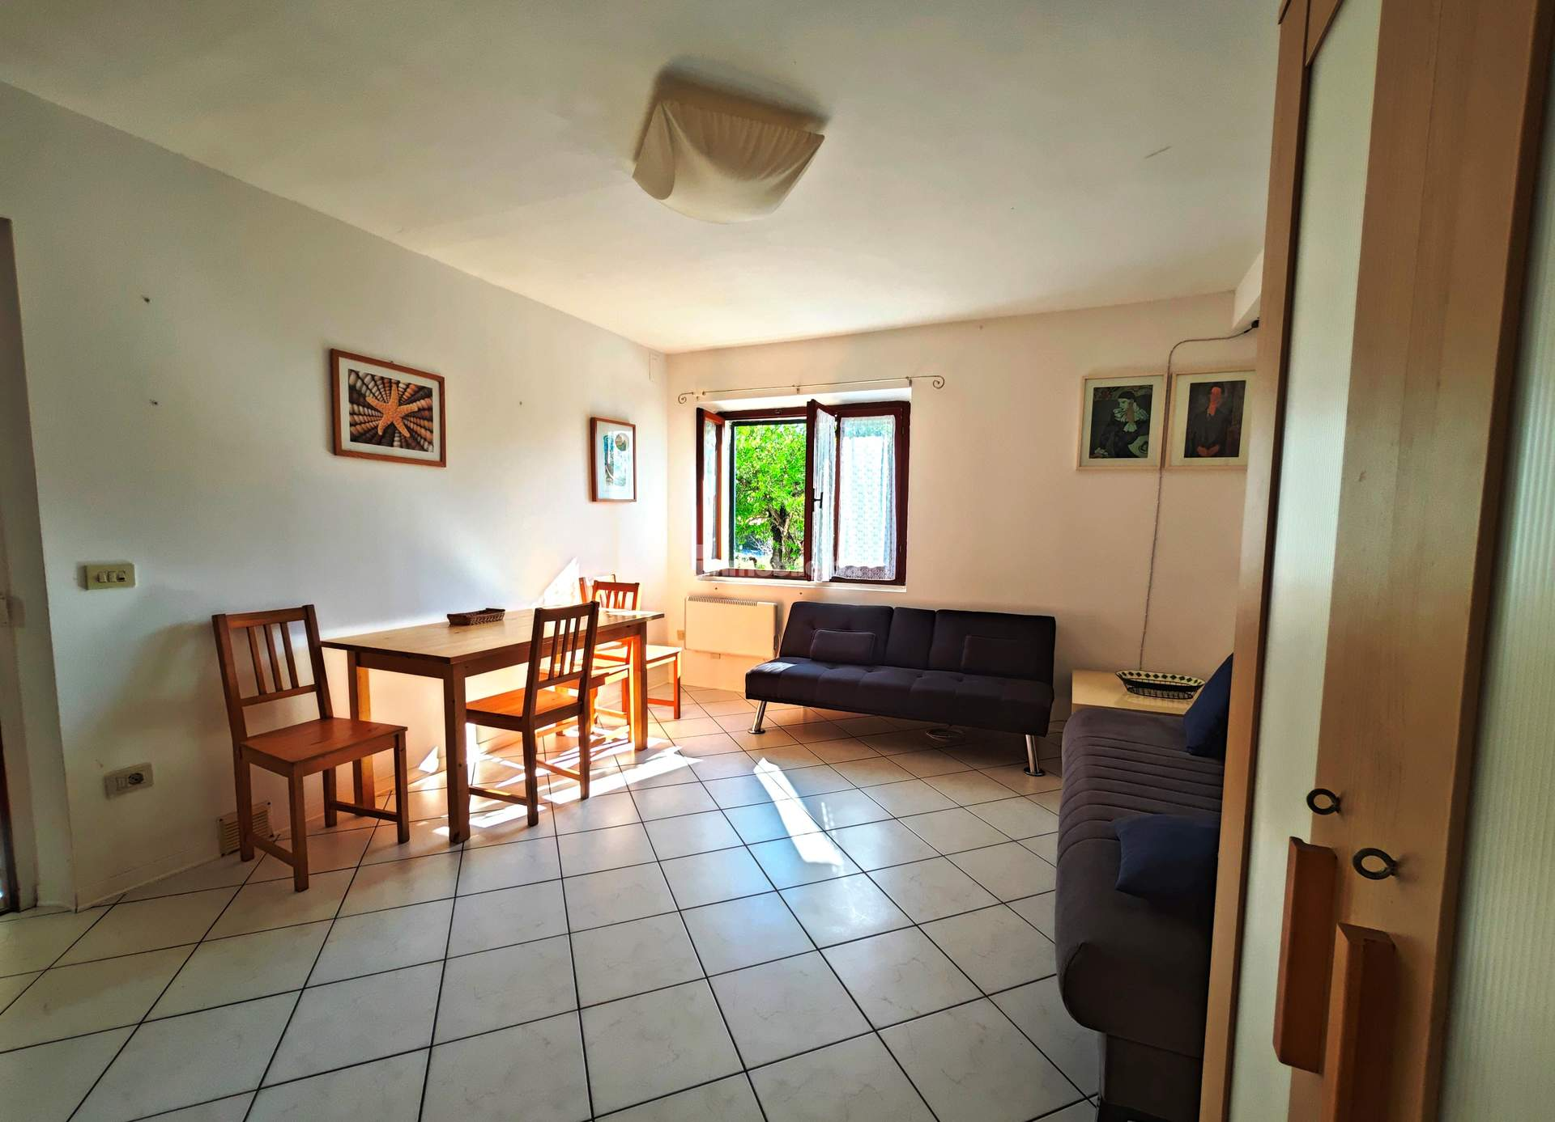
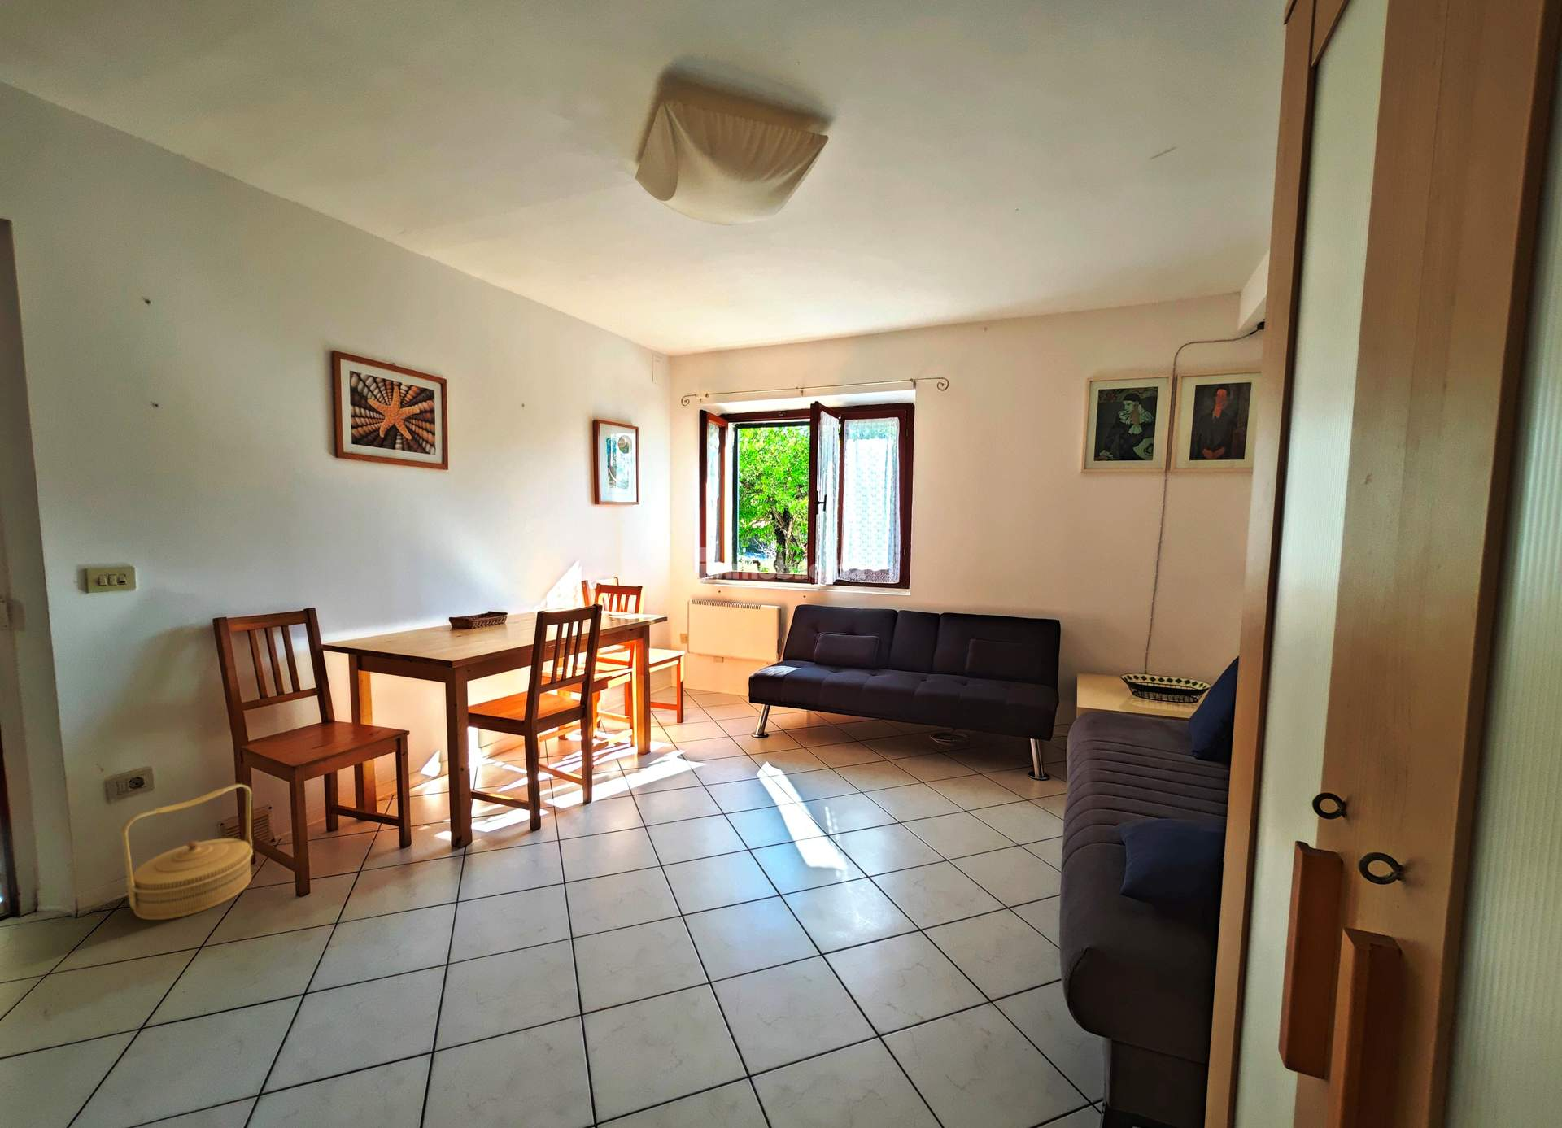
+ basket [120,784,253,922]
